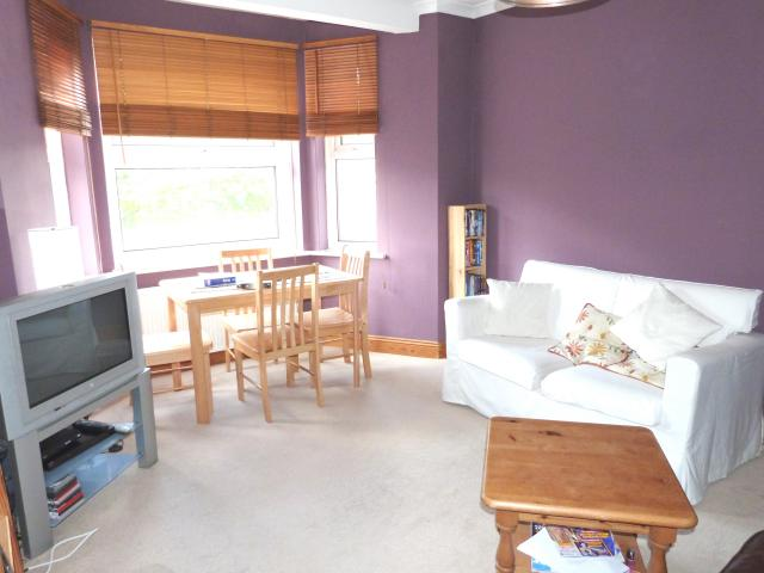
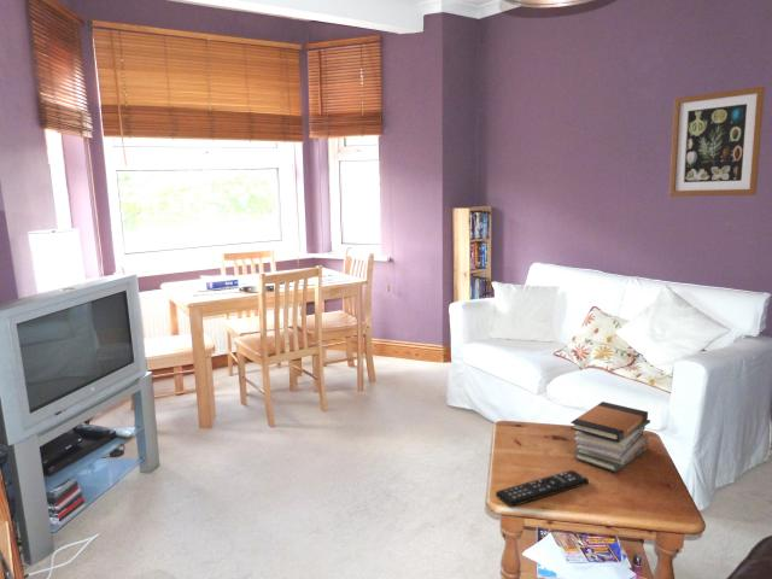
+ wall art [668,84,766,198]
+ book stack [569,400,651,473]
+ remote control [495,469,590,508]
